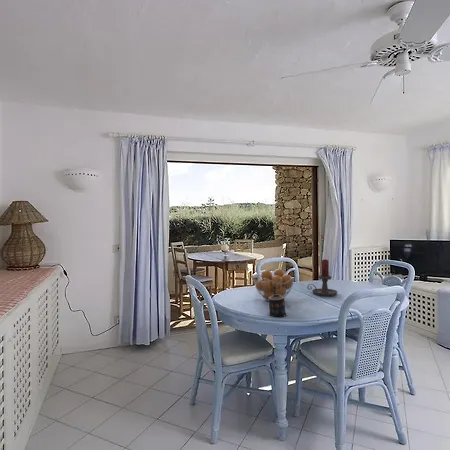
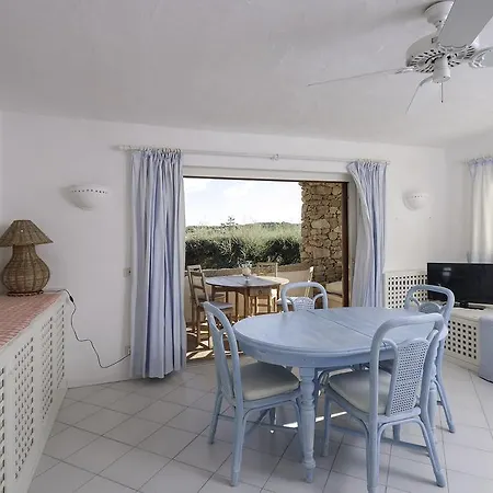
- candle holder [306,258,338,297]
- fruit basket [252,268,295,302]
- candle [268,295,288,318]
